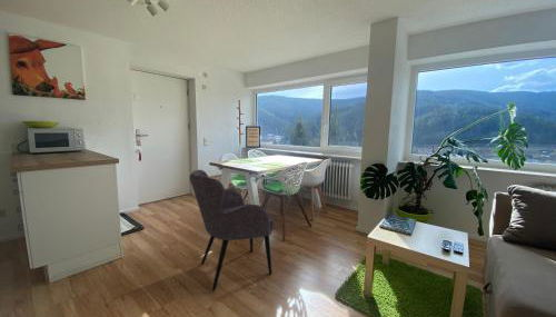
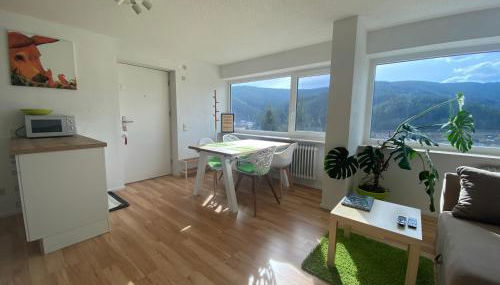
- armchair [189,169,276,293]
